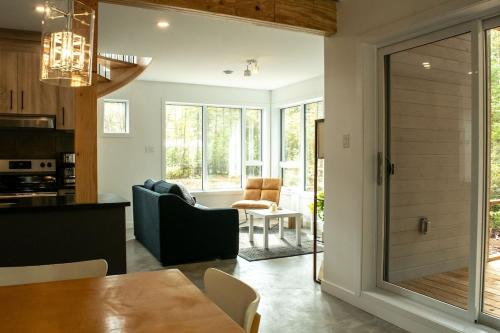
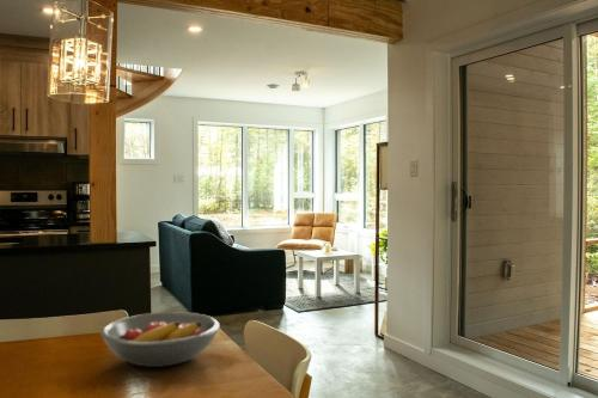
+ fruit bowl [99,311,221,368]
